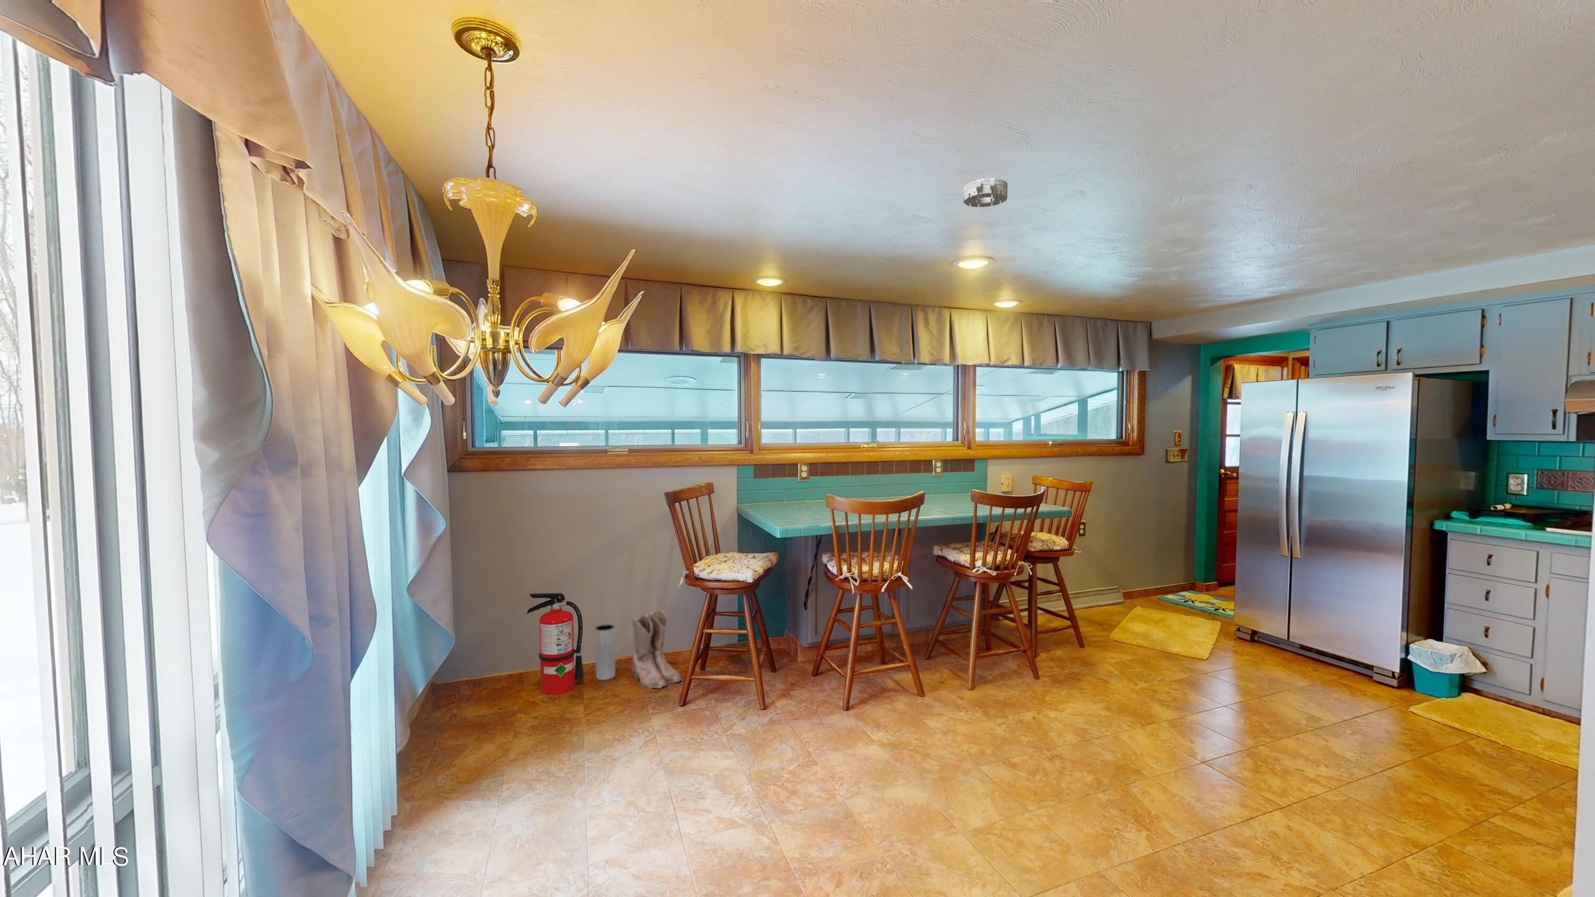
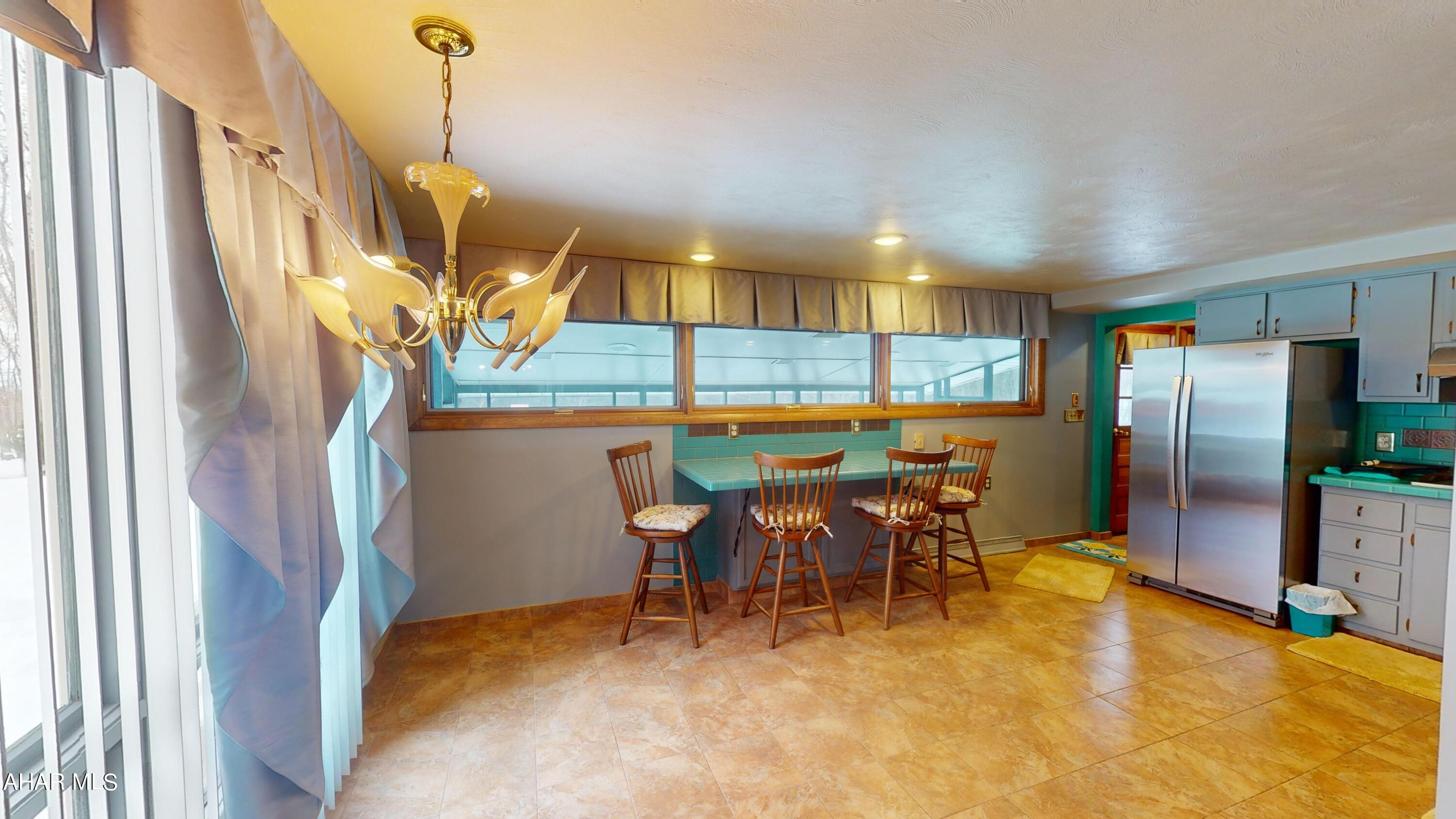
- vase [595,624,616,680]
- fire extinguisher [527,593,584,695]
- smoke detector [963,177,1008,208]
- boots [631,609,682,689]
